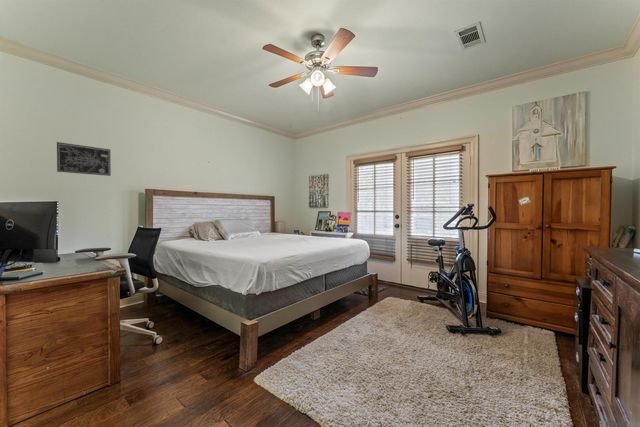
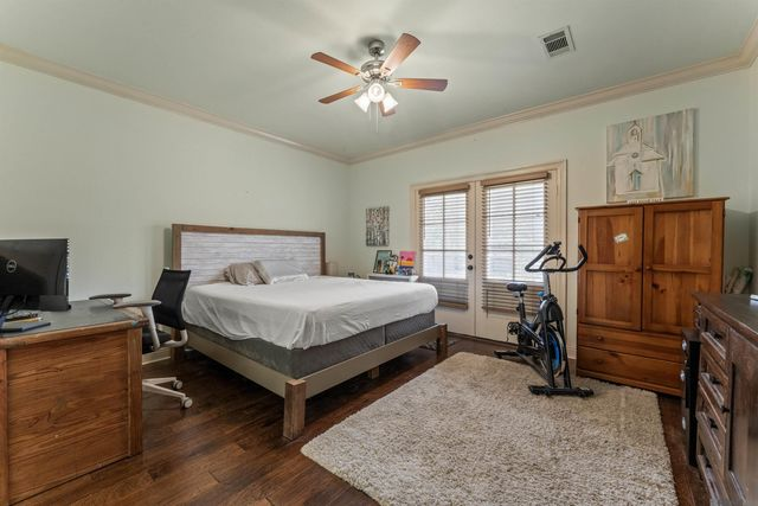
- wall art [56,141,112,177]
